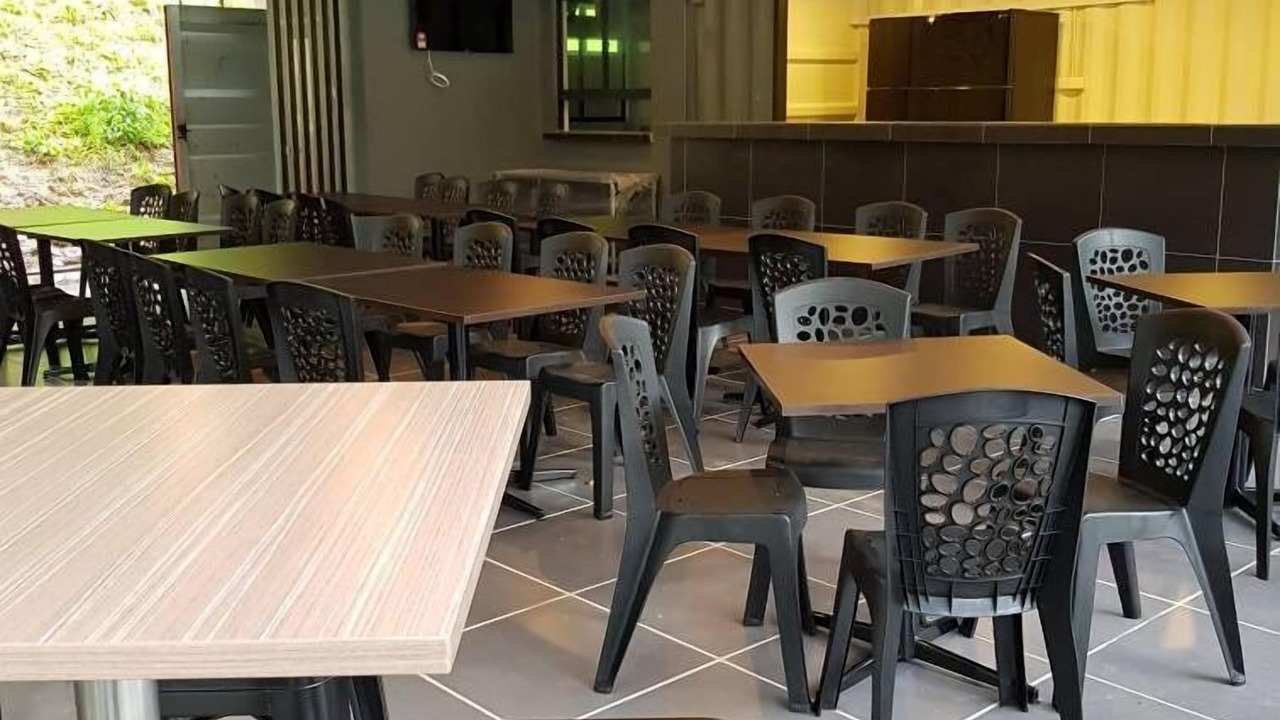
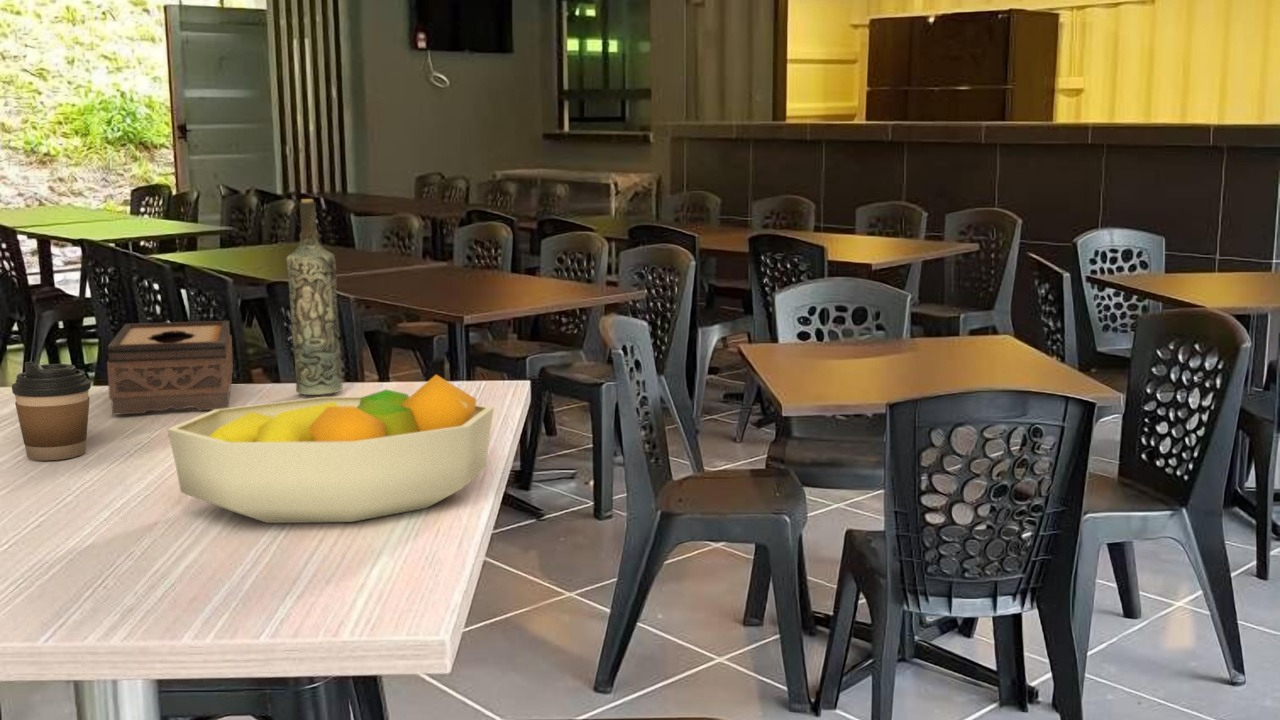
+ coffee cup [11,361,92,461]
+ fruit bowl [166,374,495,524]
+ tissue box [106,320,234,416]
+ bottle [286,198,344,396]
